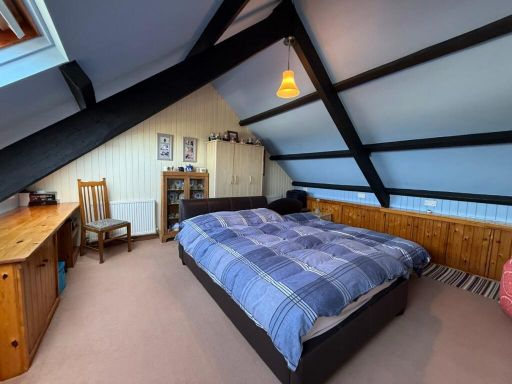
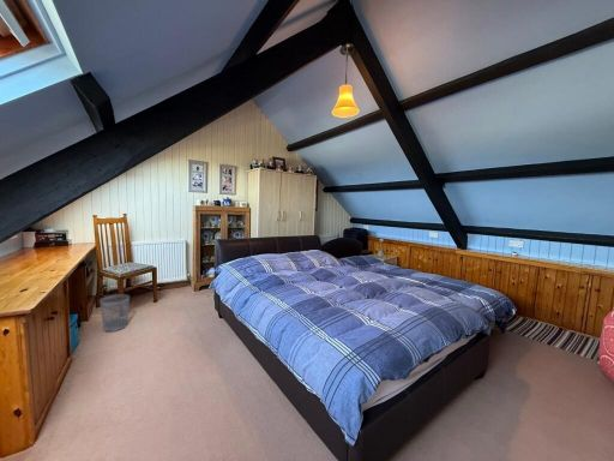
+ wastebasket [98,293,131,333]
